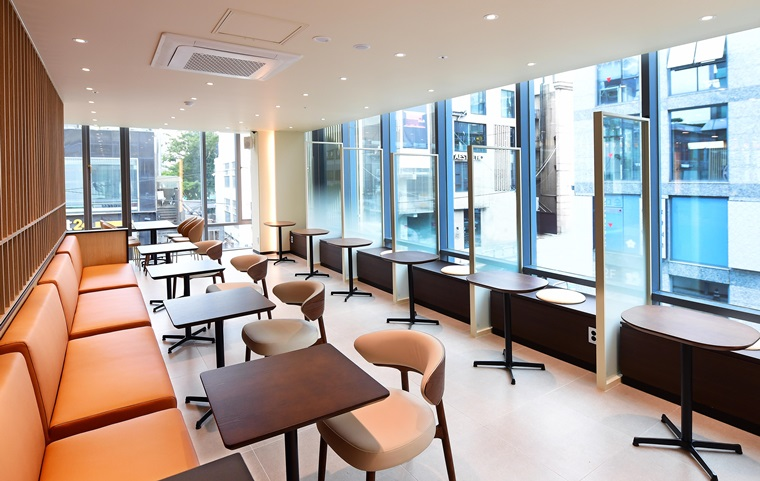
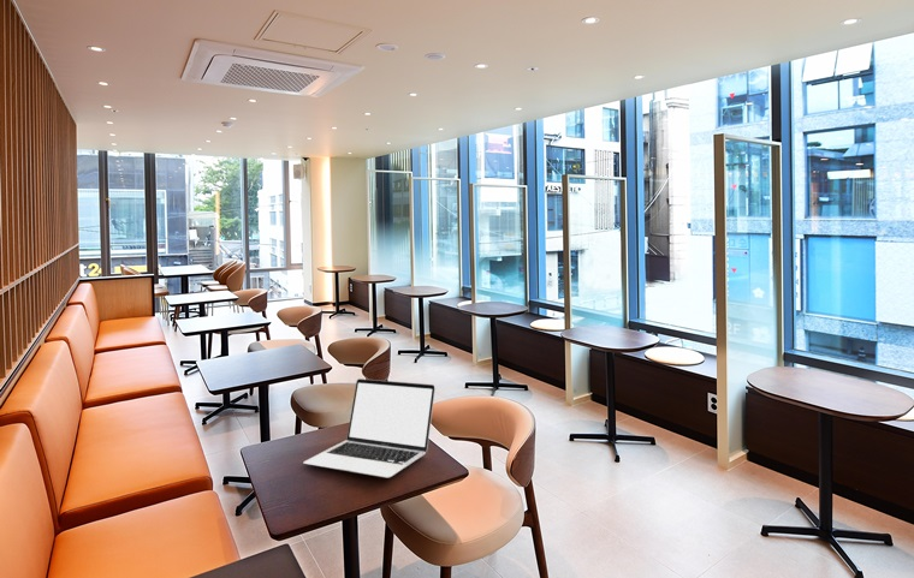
+ laptop [303,377,437,479]
